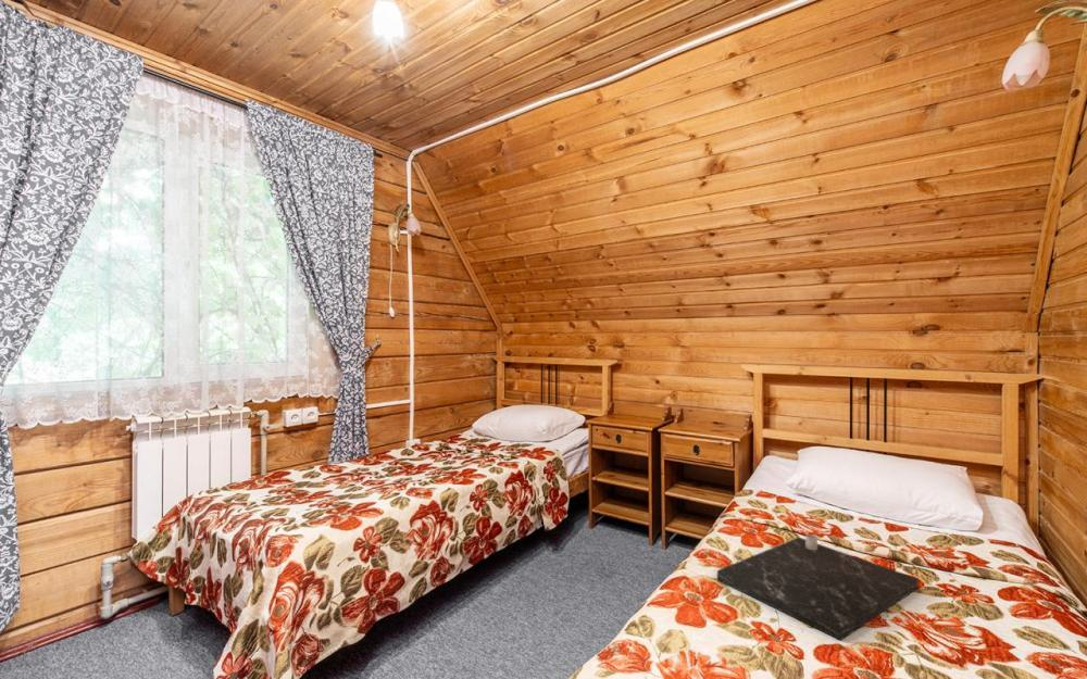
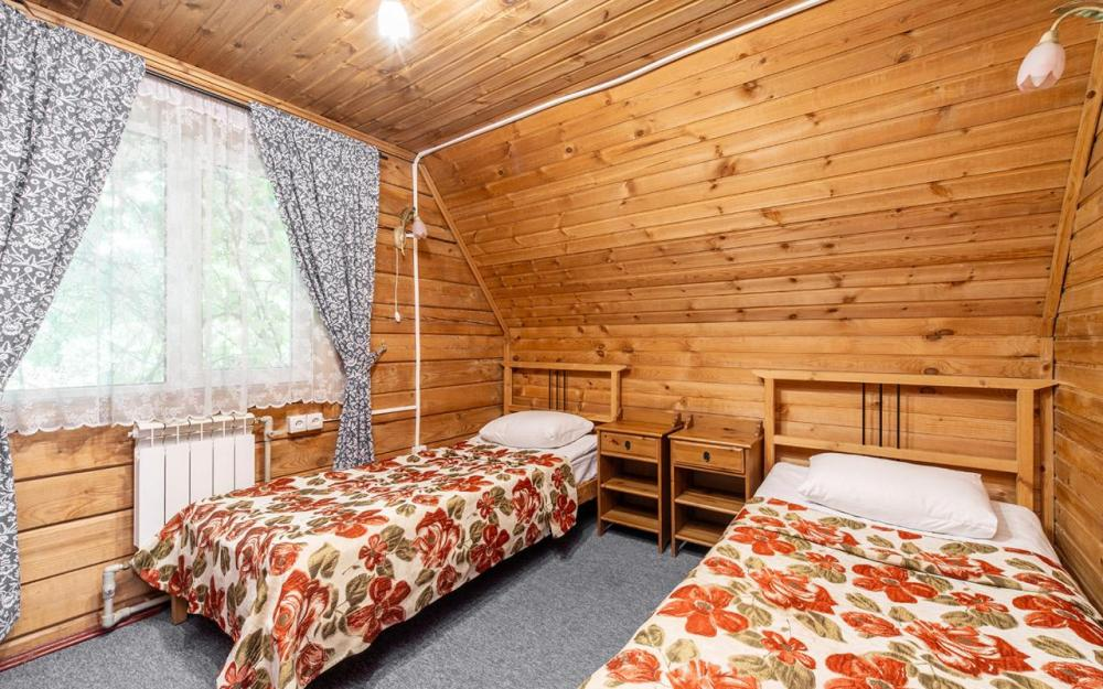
- tray [716,533,920,641]
